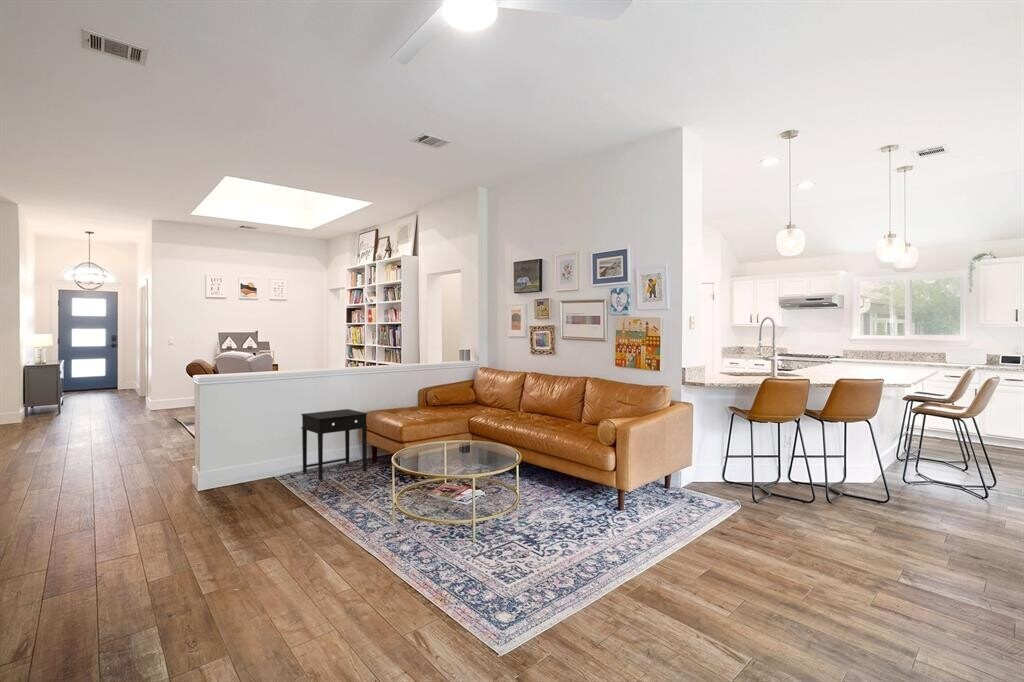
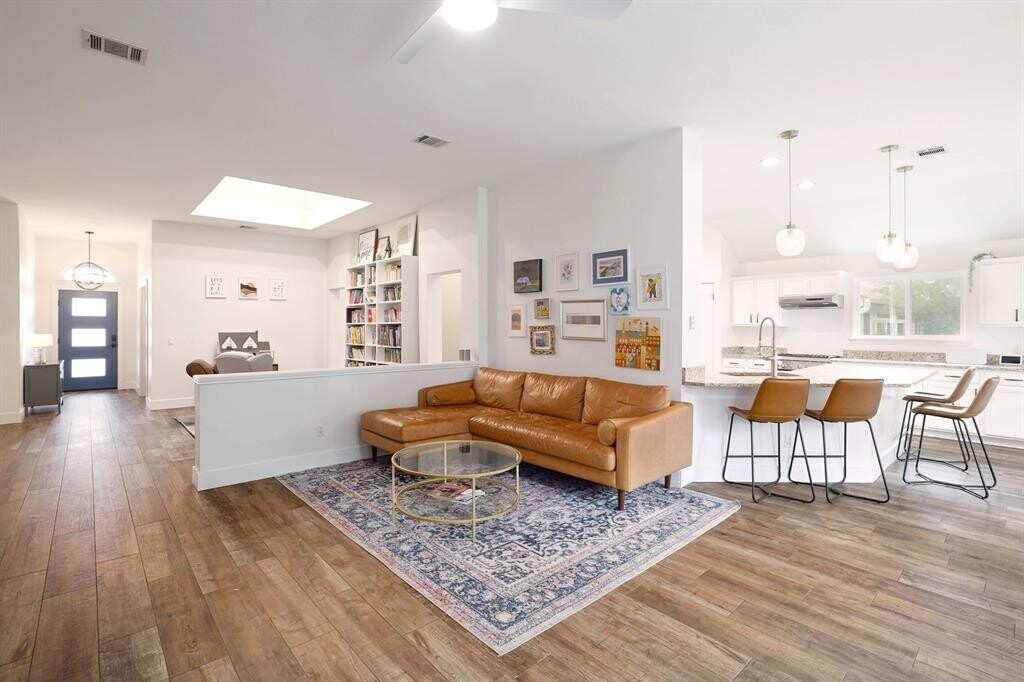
- side table [300,408,369,481]
